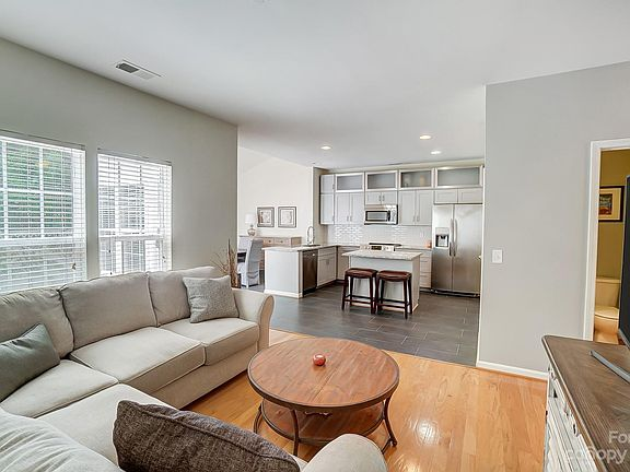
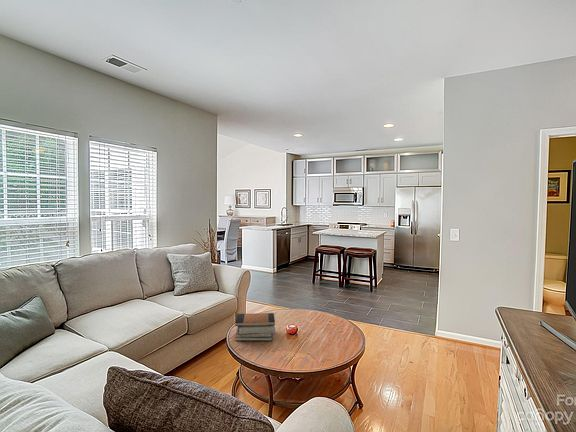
+ book stack [234,312,276,342]
